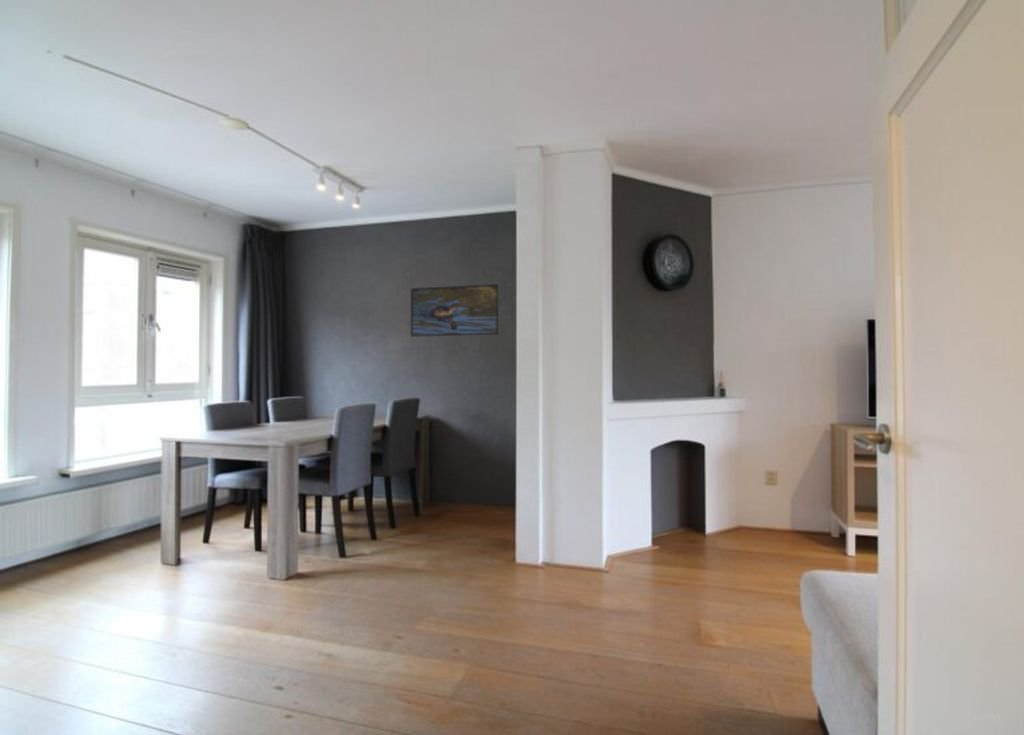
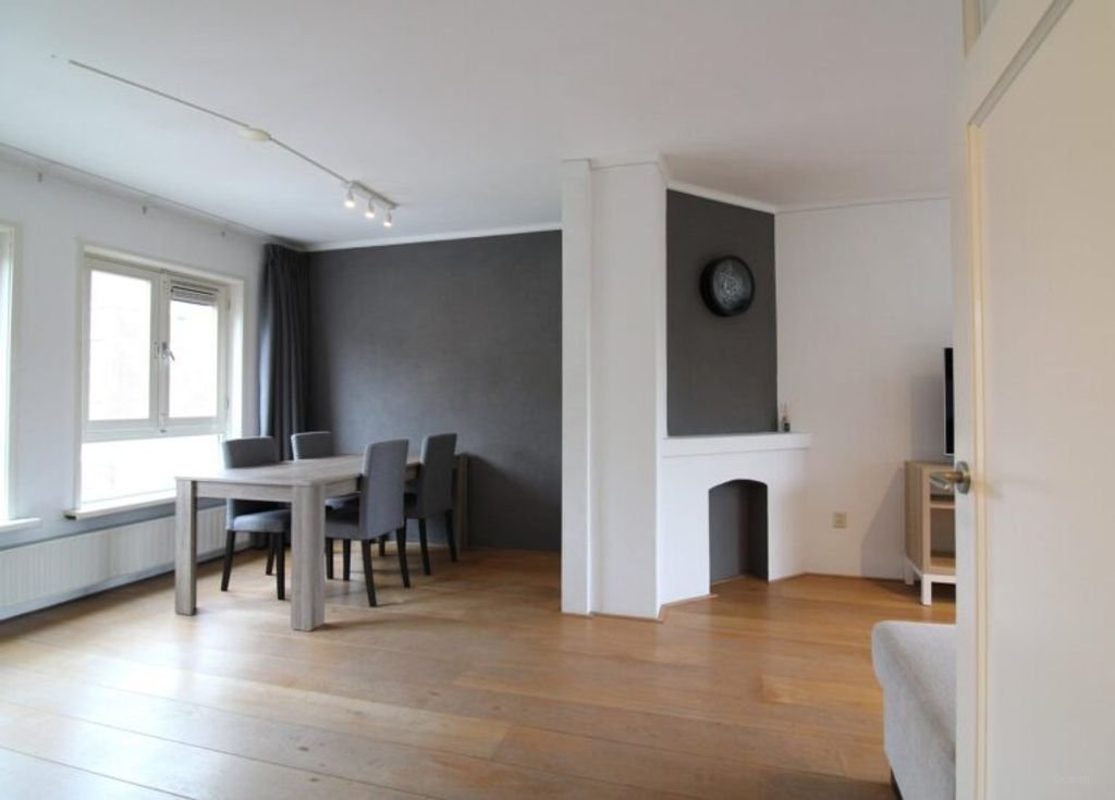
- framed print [410,283,500,338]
